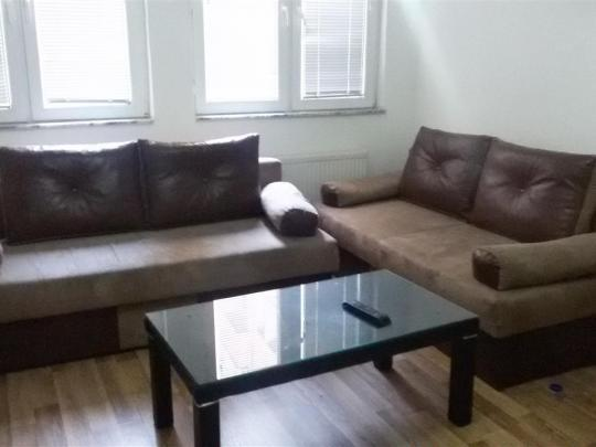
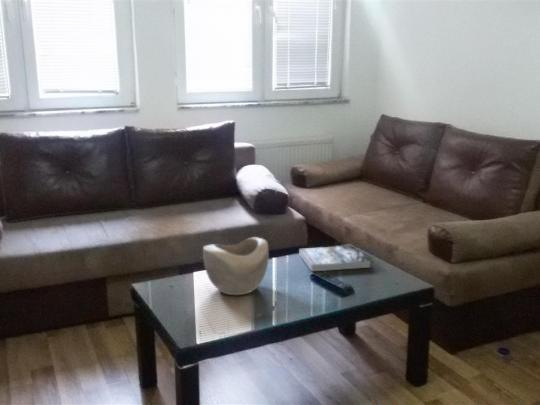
+ decorative bowl [202,236,270,296]
+ book [298,245,371,272]
